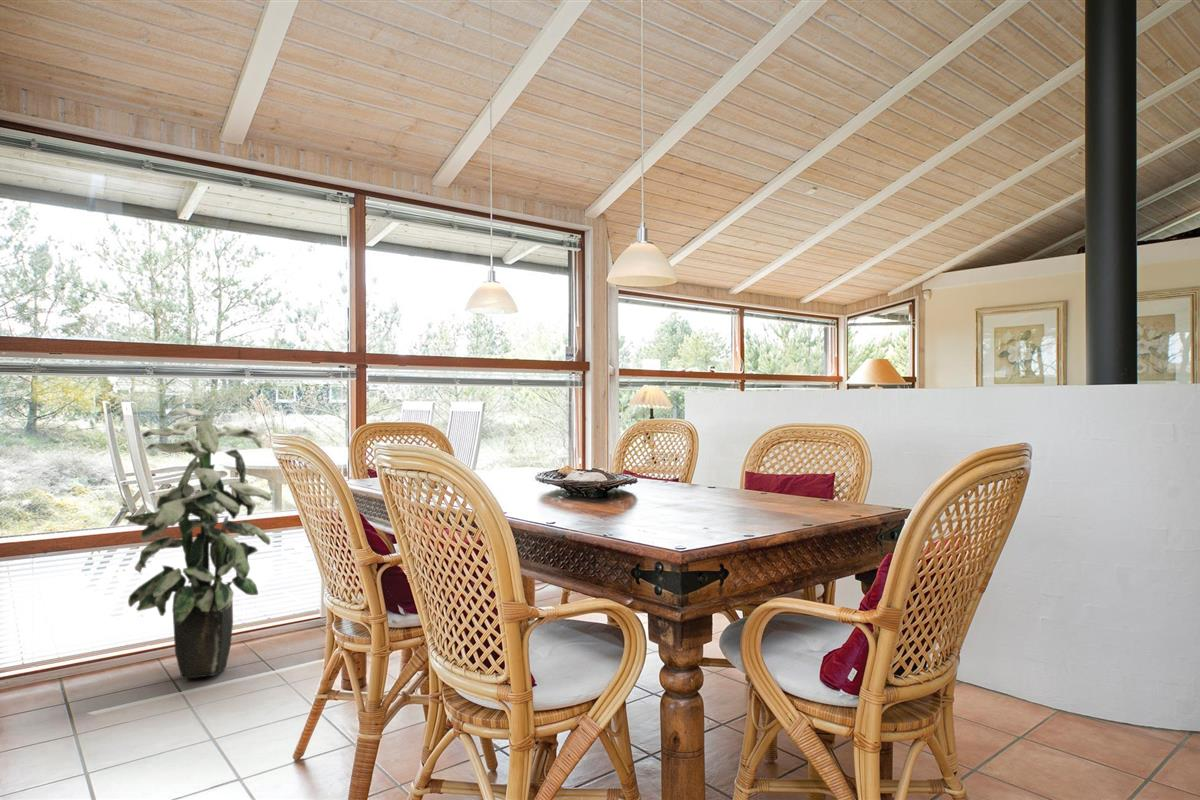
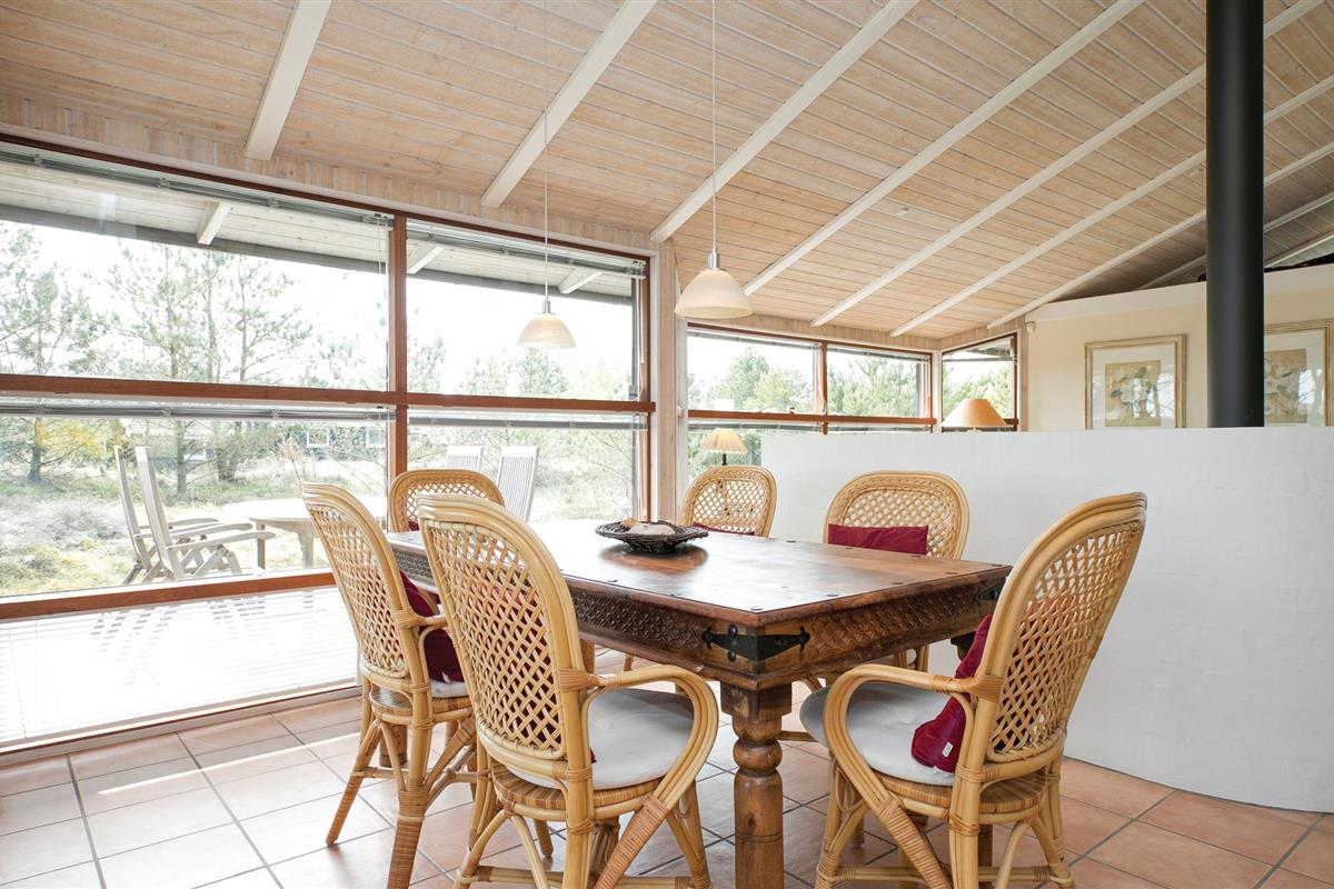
- indoor plant [121,407,273,680]
